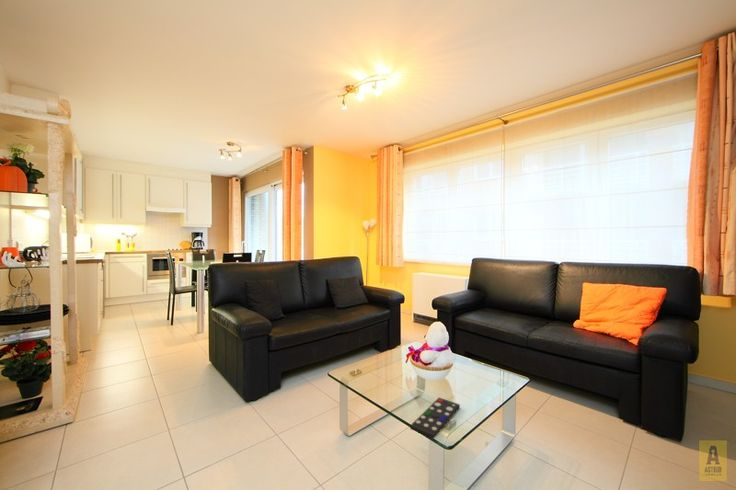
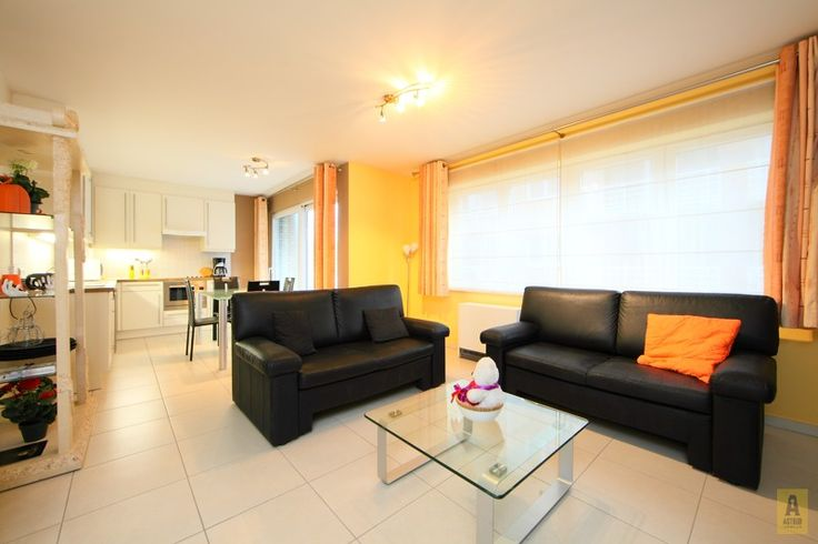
- remote control [409,397,461,440]
